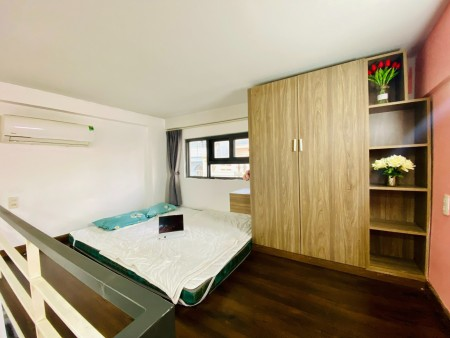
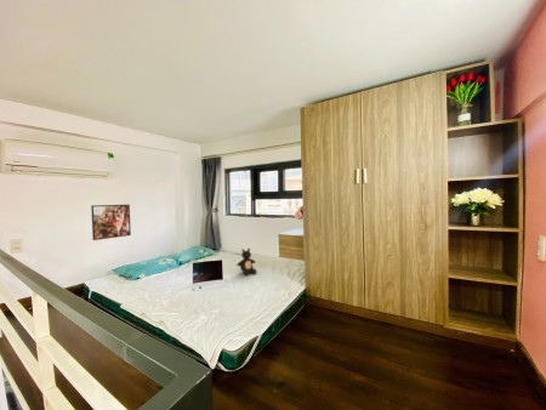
+ teddy bear [235,247,257,277]
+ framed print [90,204,132,241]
